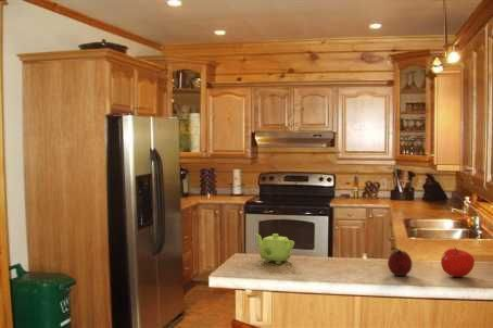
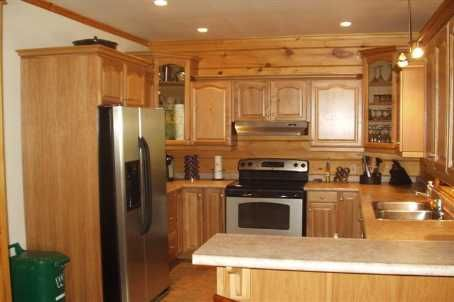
- teapot [254,232,295,265]
- fruit [440,247,476,278]
- fruit [387,247,413,277]
